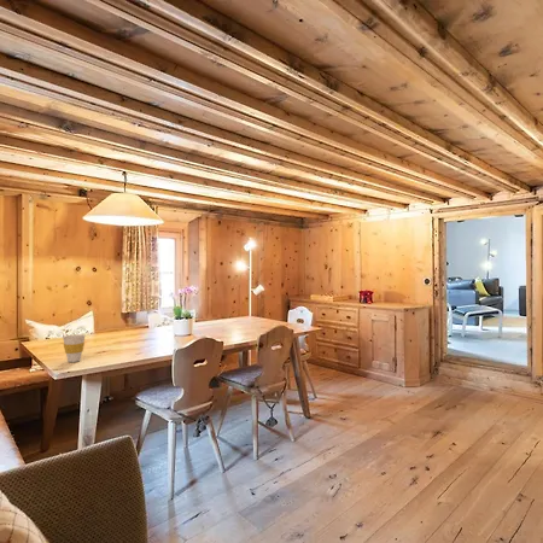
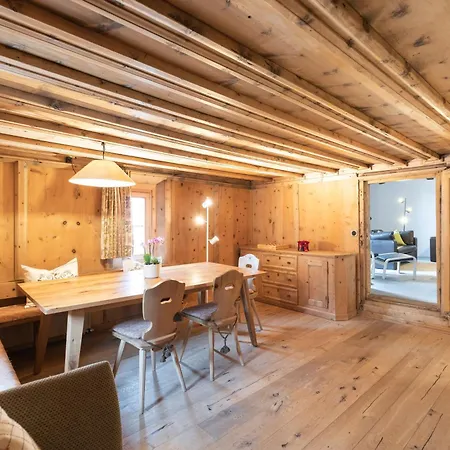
- cup [62,333,86,363]
